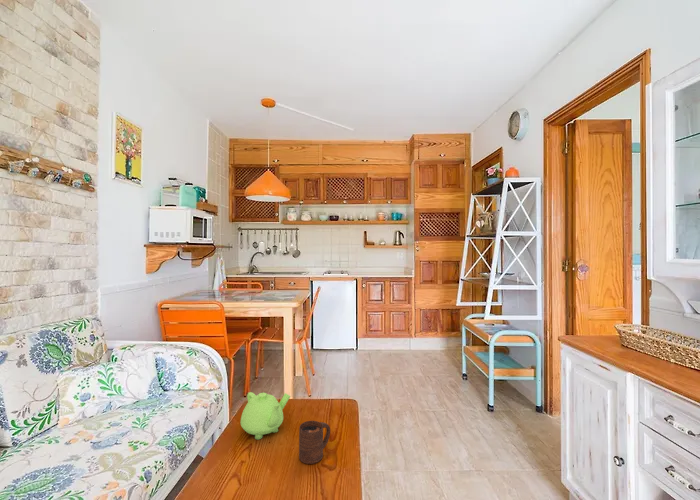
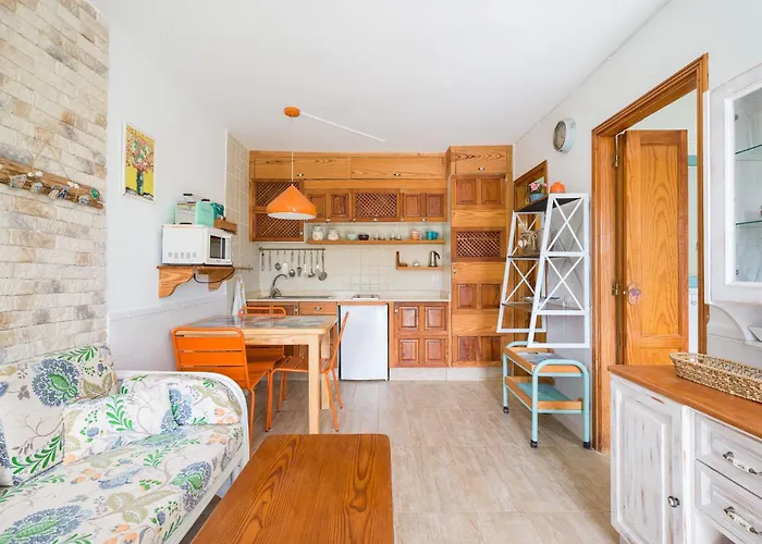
- teapot [240,391,291,440]
- cup [298,420,331,465]
